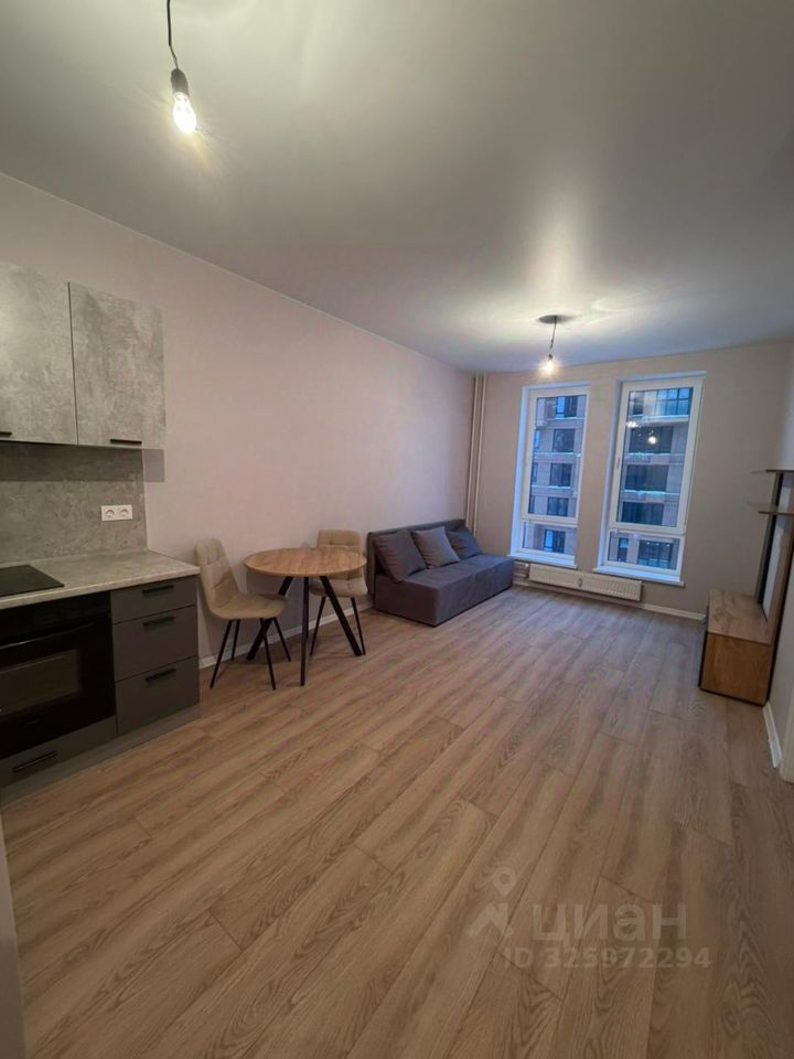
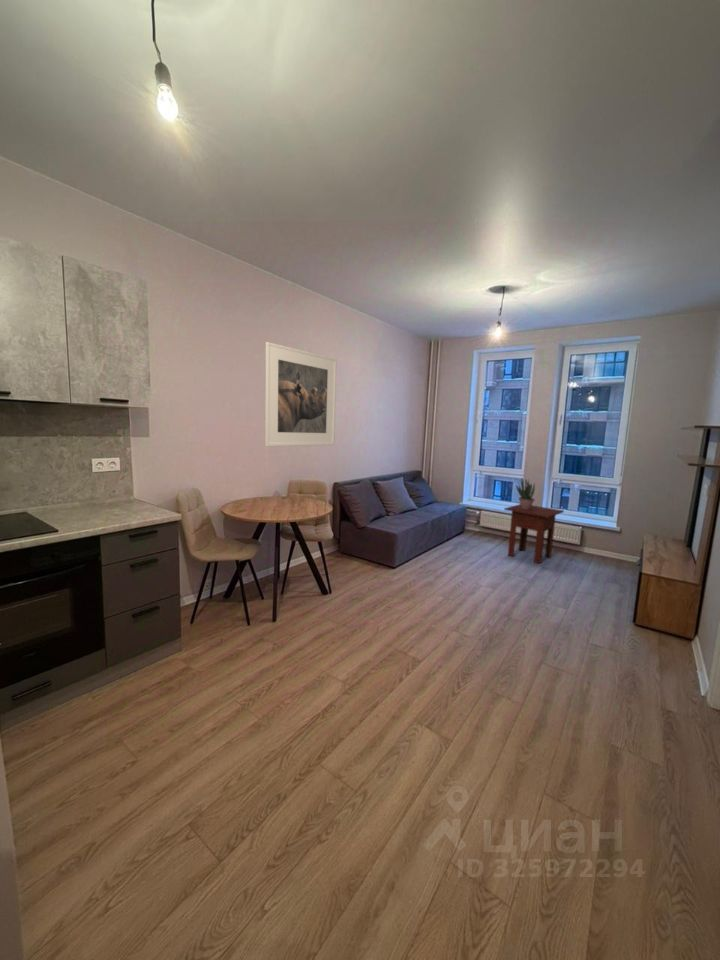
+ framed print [264,341,338,447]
+ potted plant [515,477,536,510]
+ side table [503,503,565,564]
